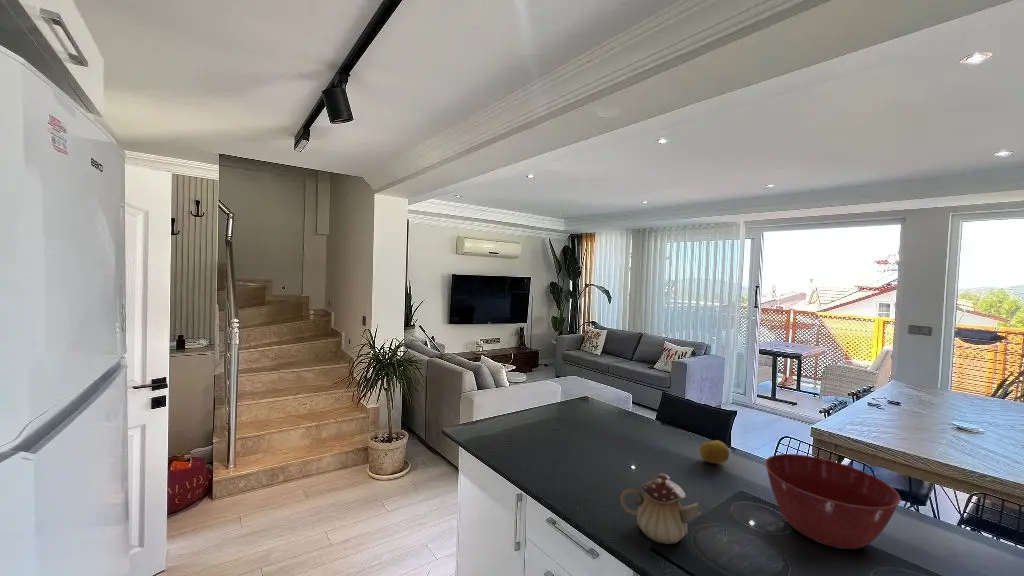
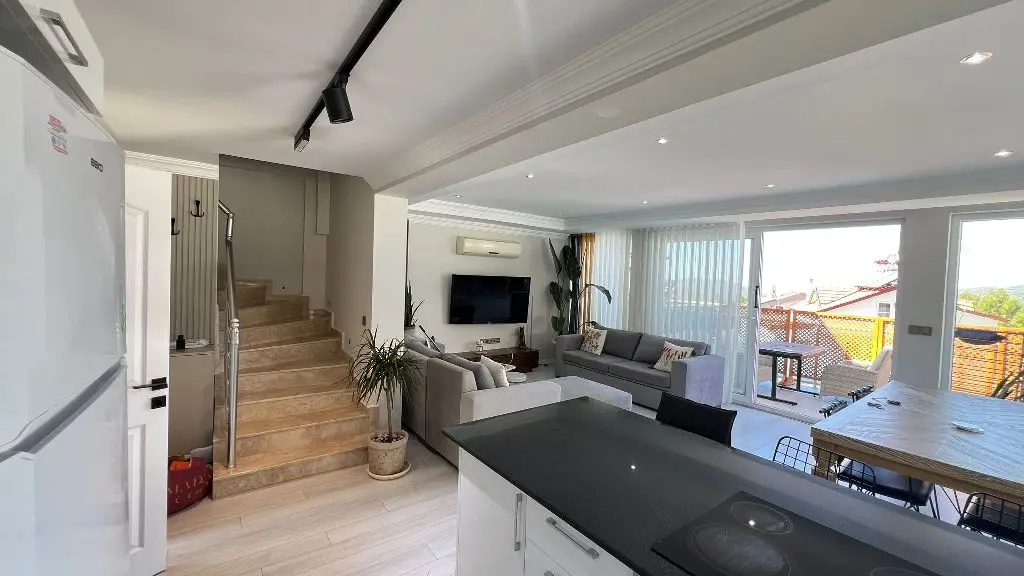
- mixing bowl [764,453,902,550]
- teapot [619,473,702,545]
- fruit [698,439,730,464]
